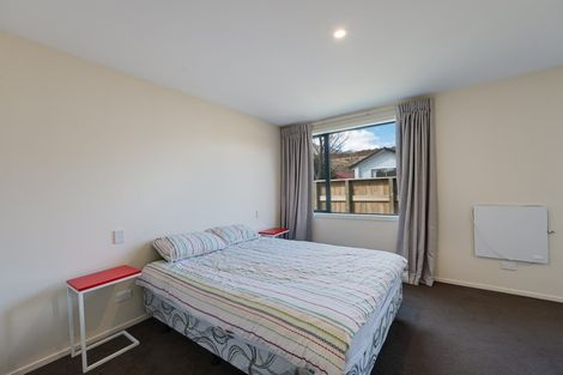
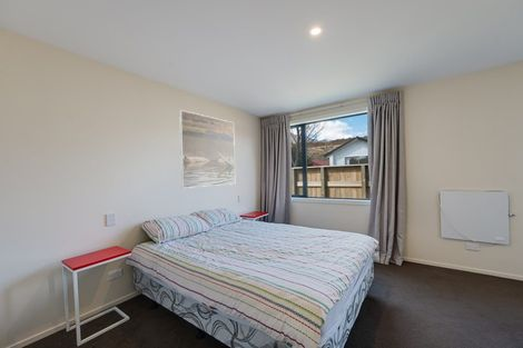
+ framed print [178,109,236,189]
